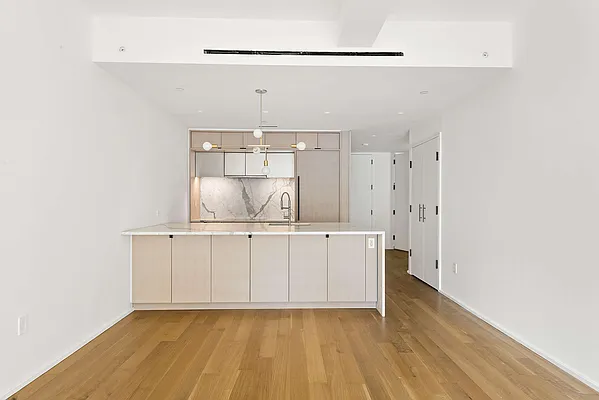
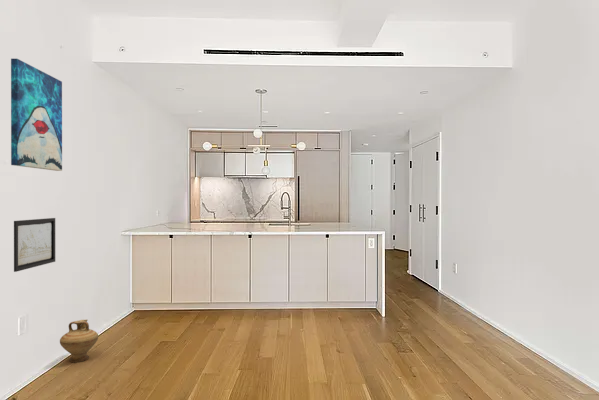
+ wall art [13,217,56,273]
+ ceramic jug [59,319,99,363]
+ wall art [10,58,63,172]
